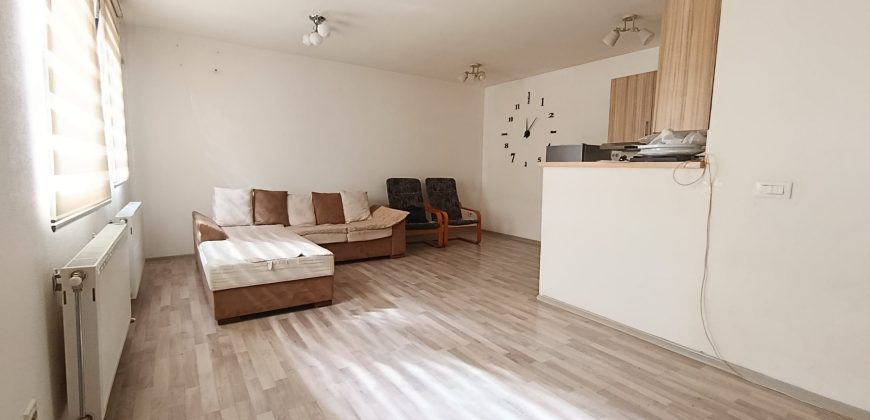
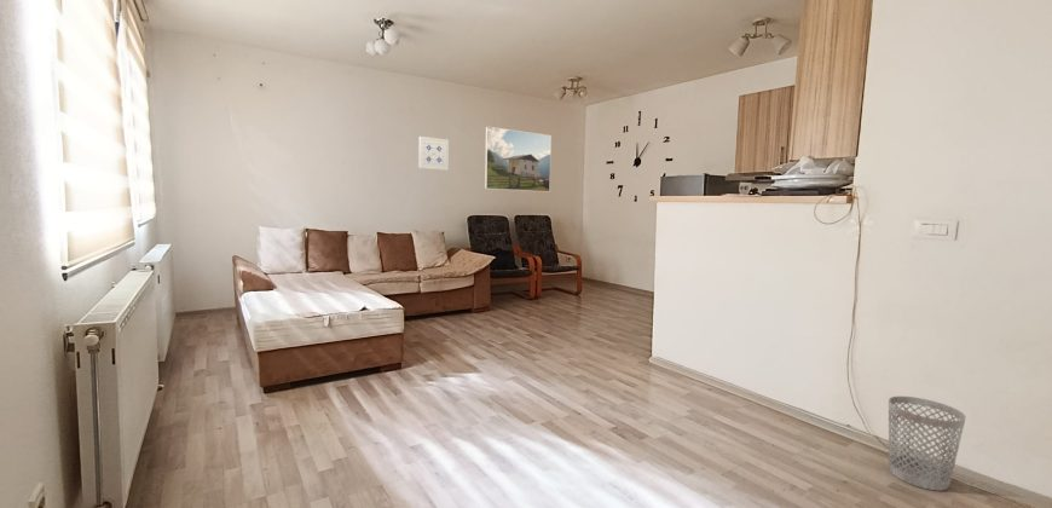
+ wastebasket [888,396,967,492]
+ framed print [484,126,553,194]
+ wall art [418,135,450,172]
